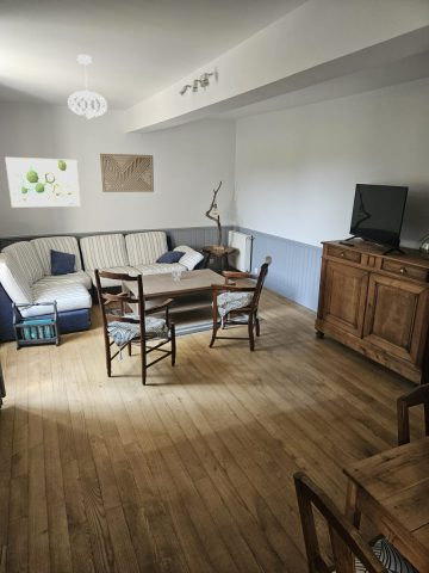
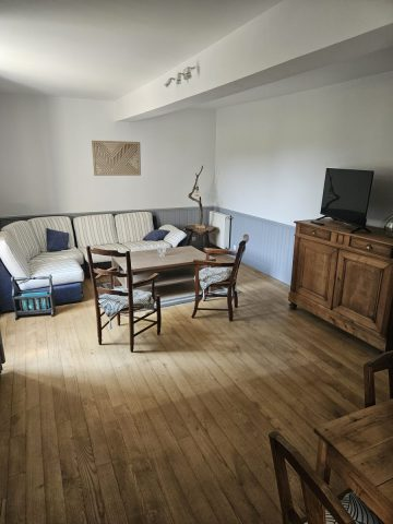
- wall art [5,156,82,208]
- pendant light [67,54,108,121]
